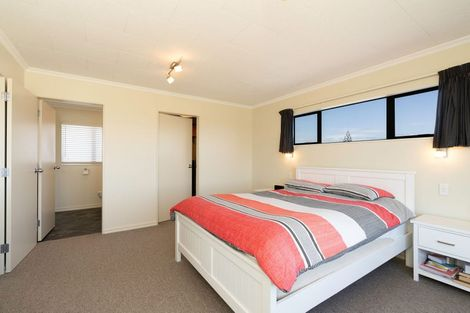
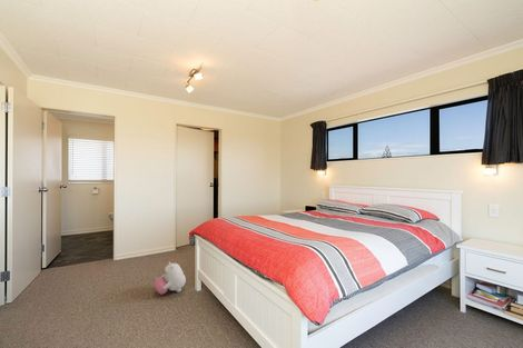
+ plush toy [154,260,187,296]
